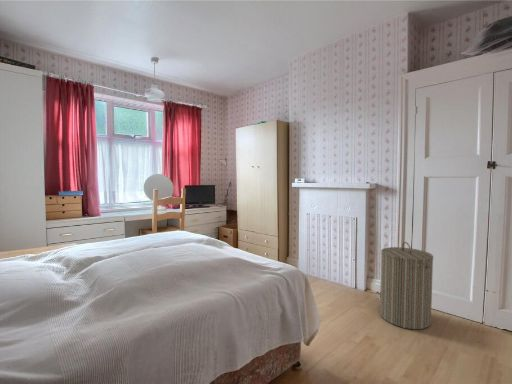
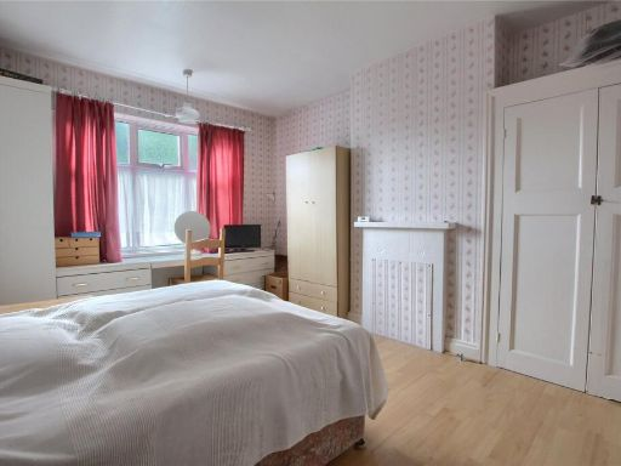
- laundry hamper [379,241,434,330]
